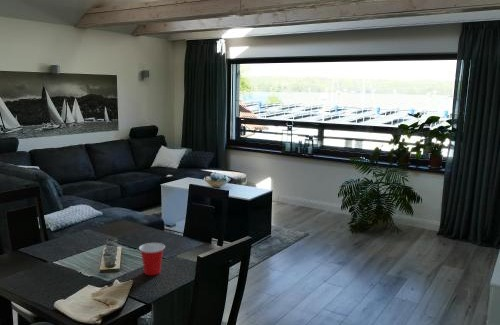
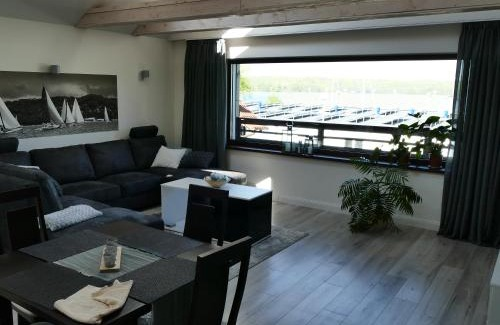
- cup [138,242,166,276]
